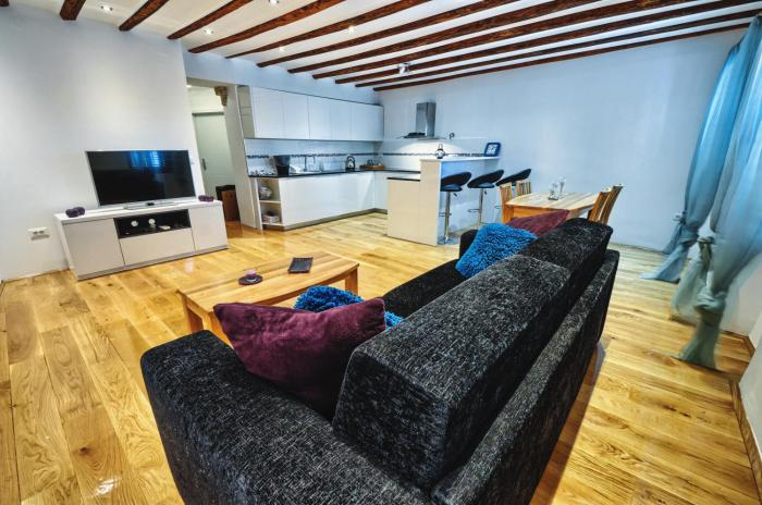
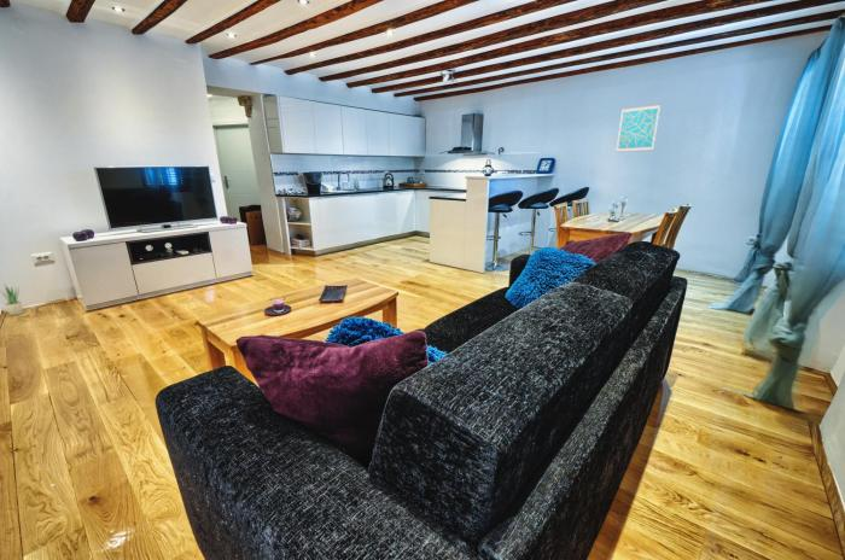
+ wall art [614,103,662,153]
+ potted plant [0,284,24,316]
